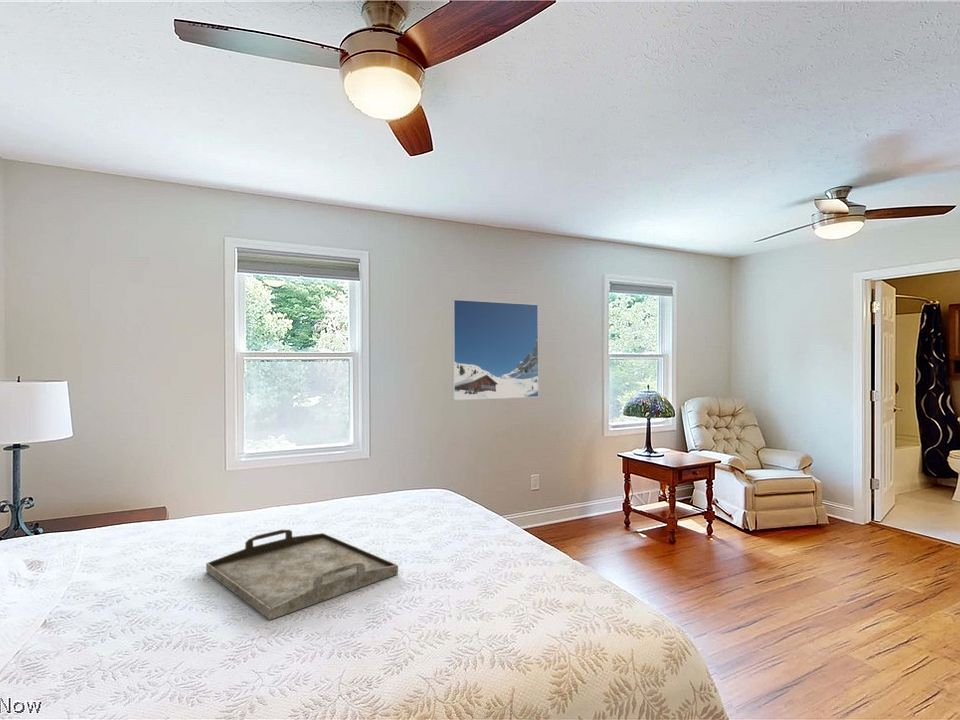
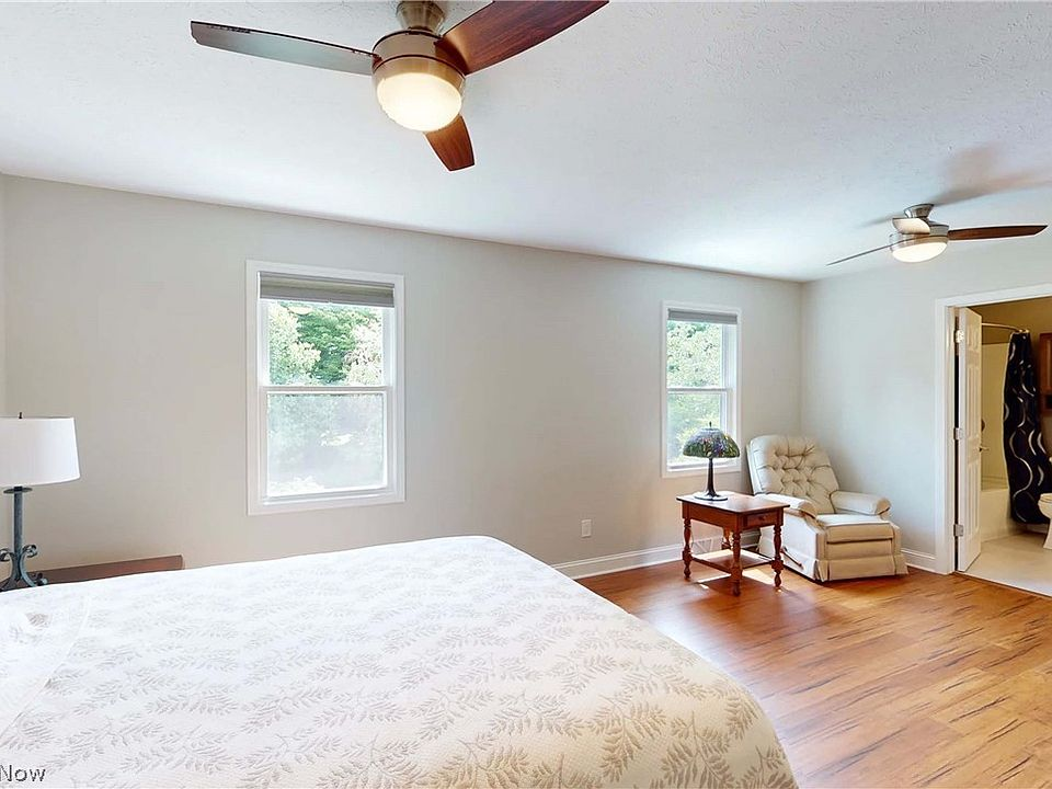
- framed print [451,299,540,401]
- serving tray [205,529,399,621]
